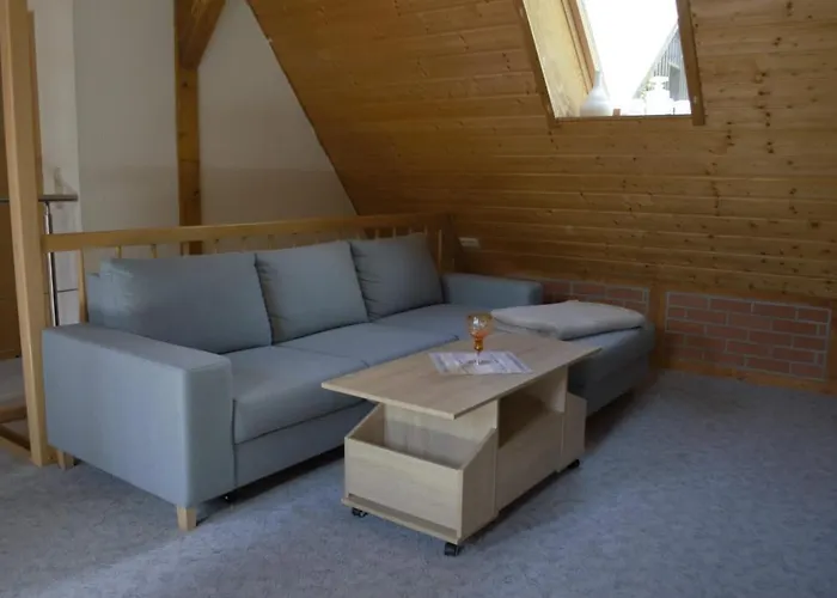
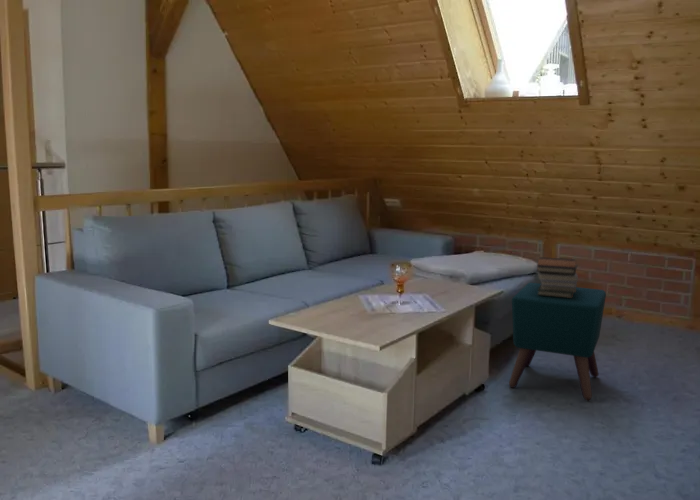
+ book stack [536,256,579,298]
+ ottoman [508,282,607,402]
